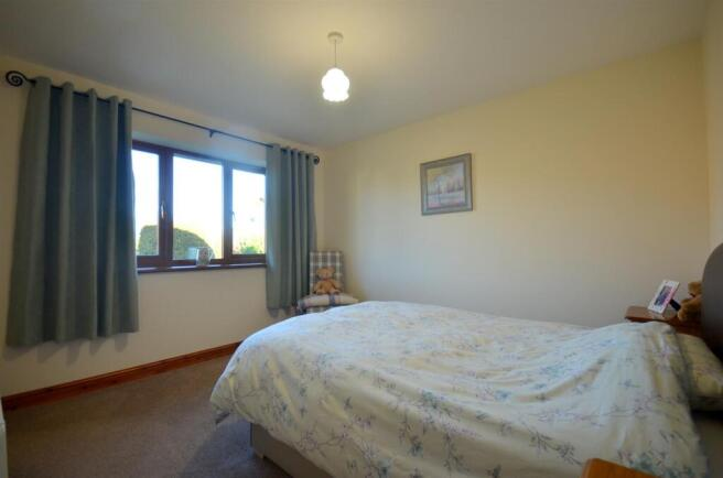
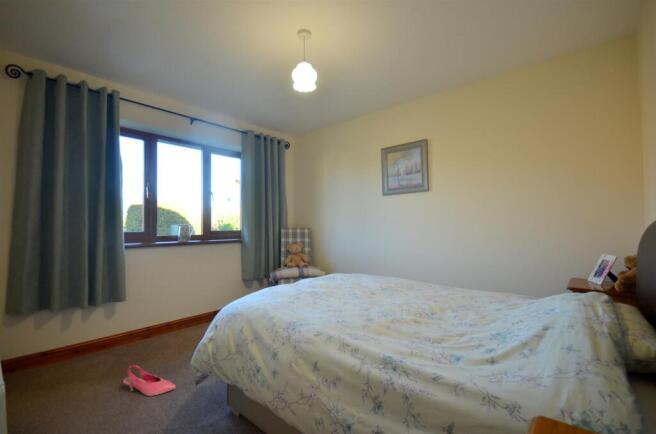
+ shoe [122,364,177,397]
